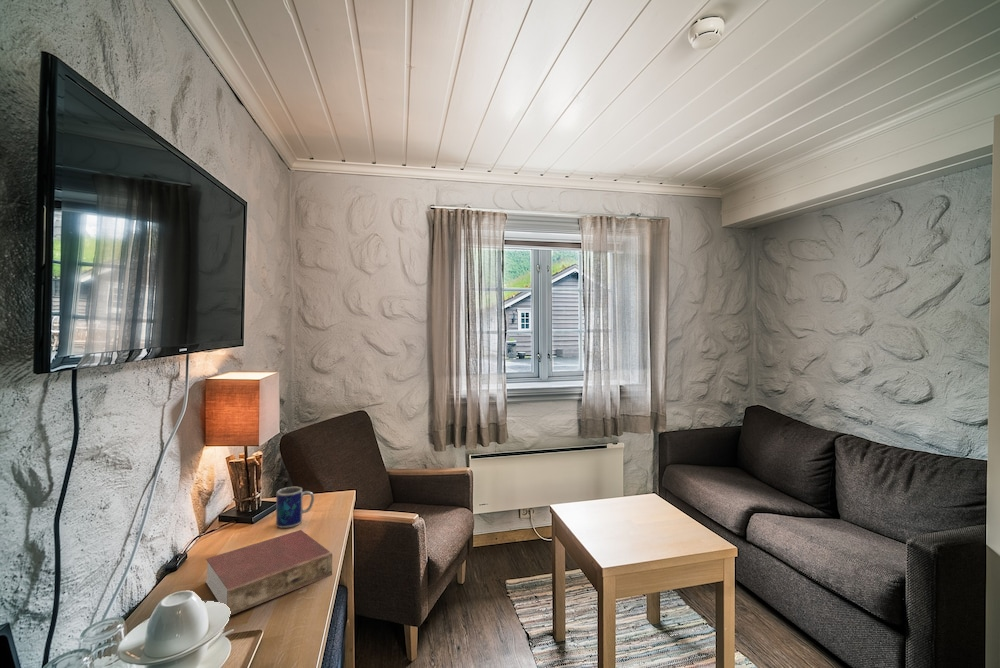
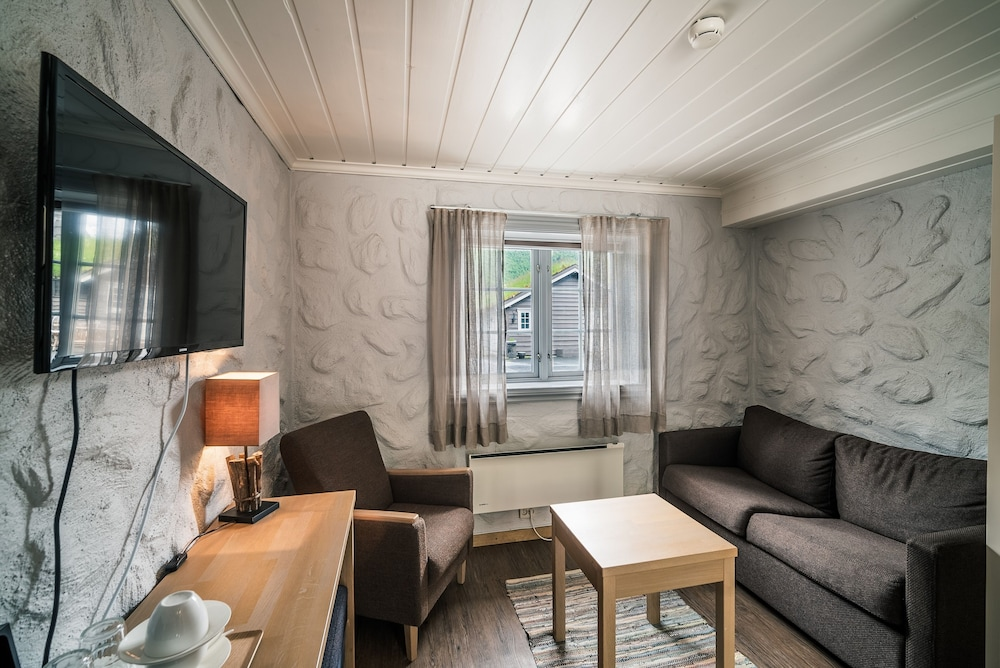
- book [205,529,333,617]
- mug [275,486,315,529]
